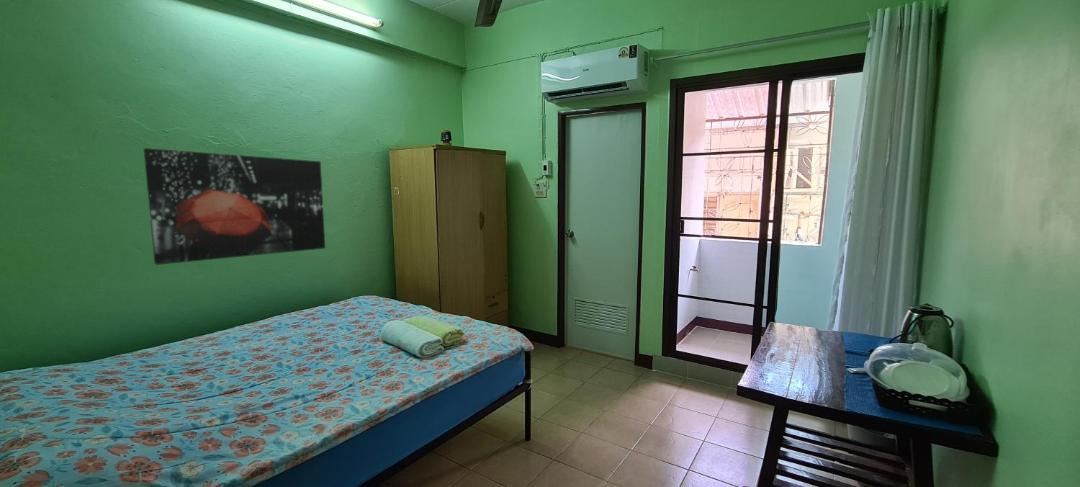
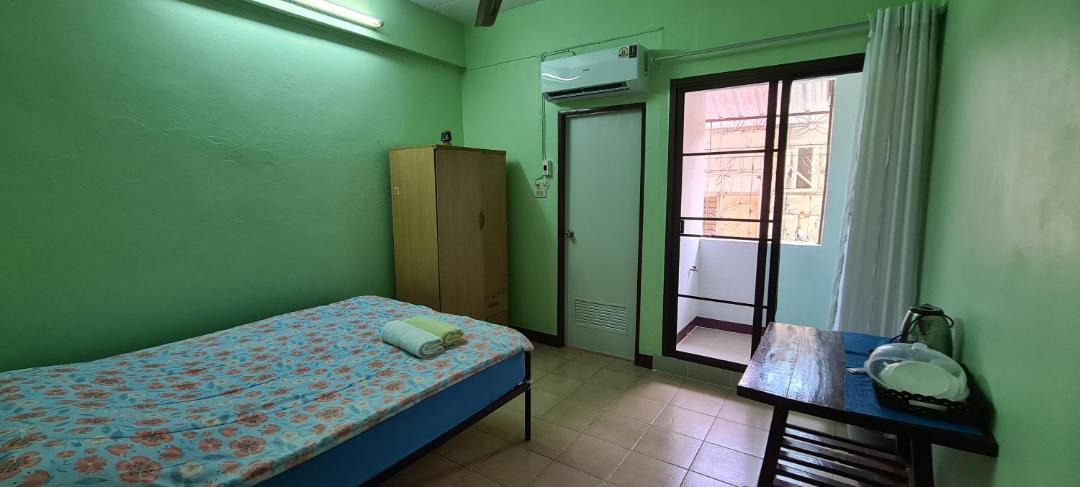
- wall art [143,147,326,266]
